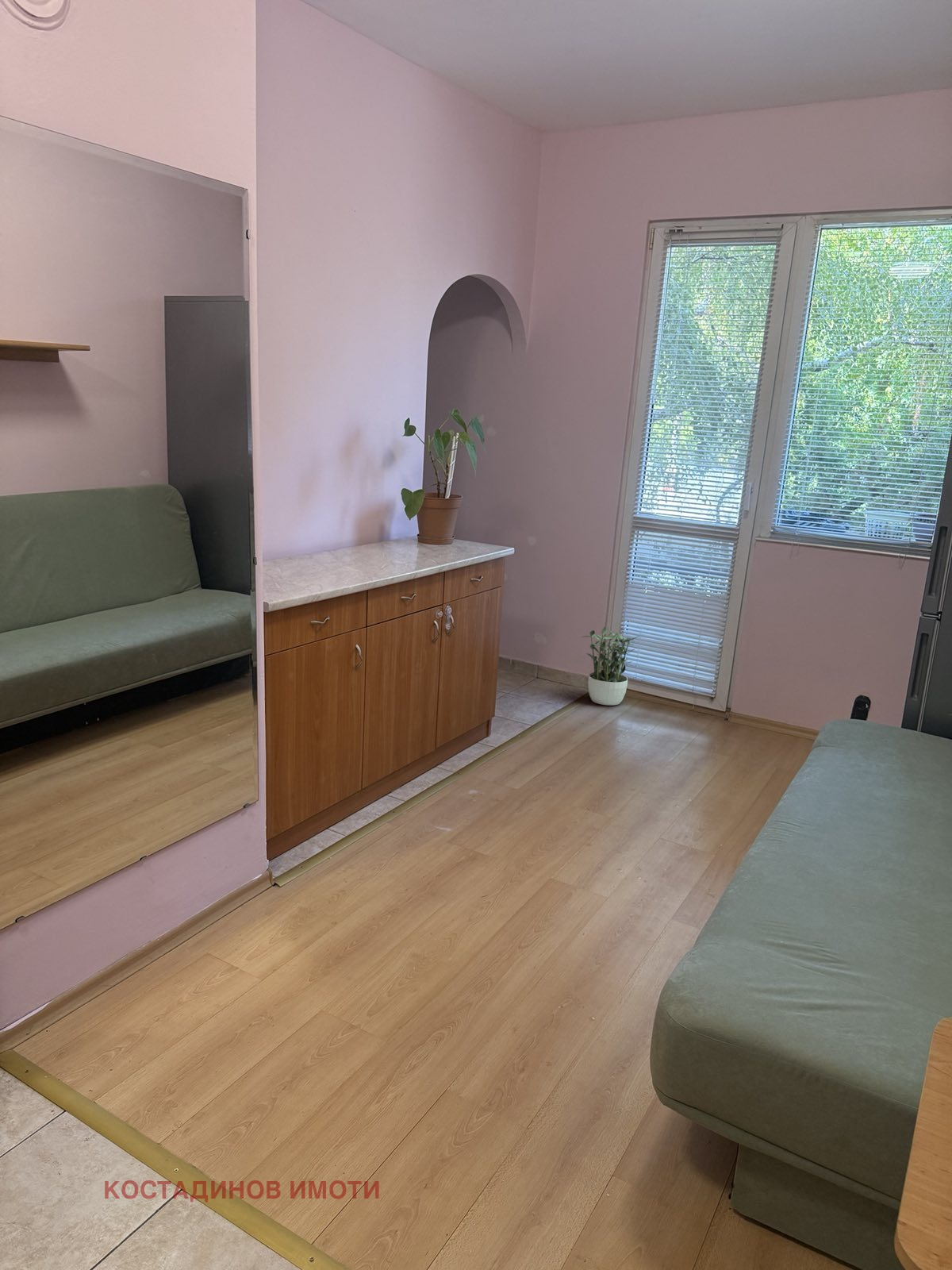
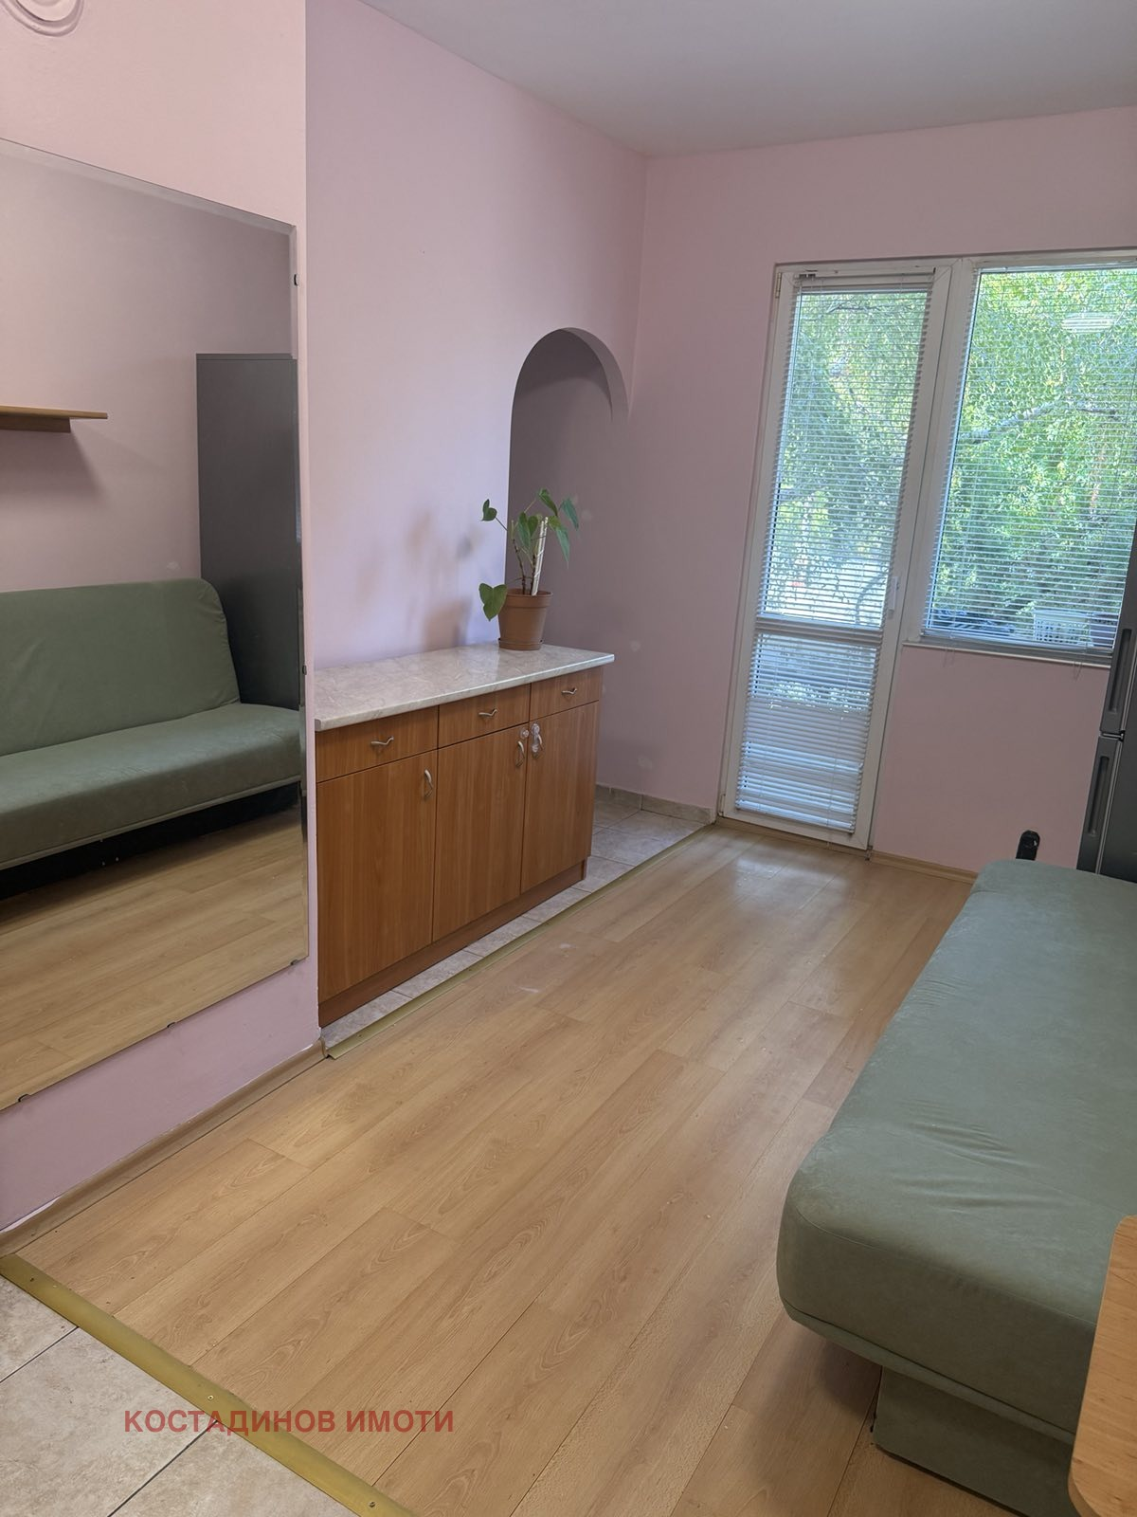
- potted plant [582,626,640,706]
